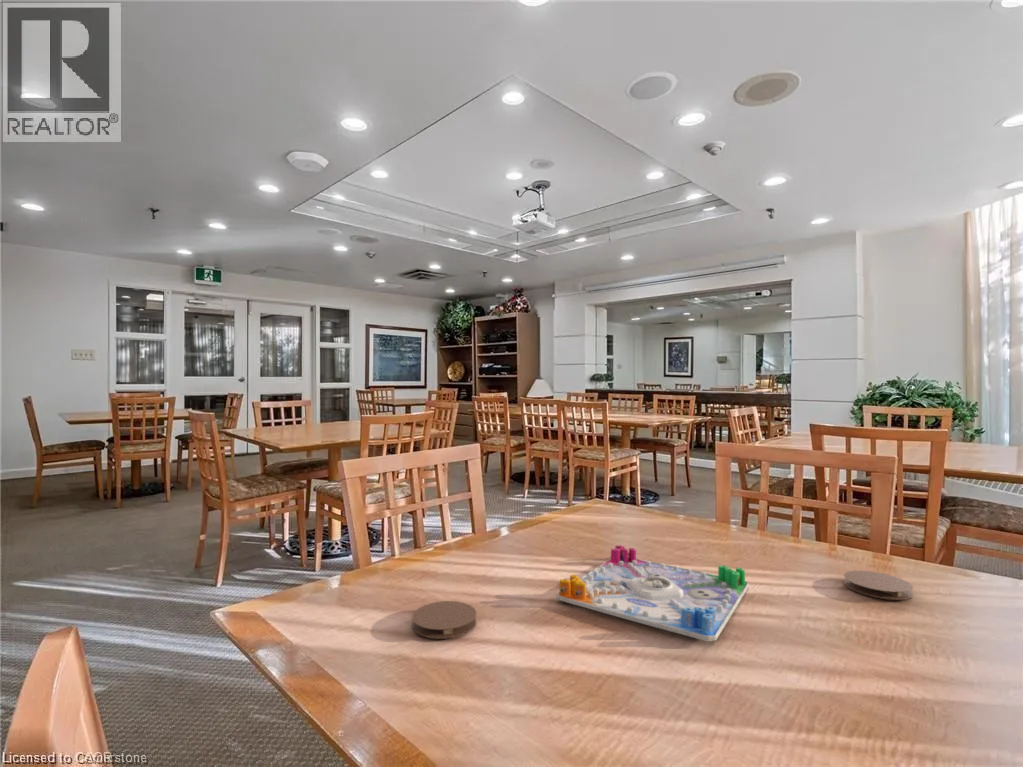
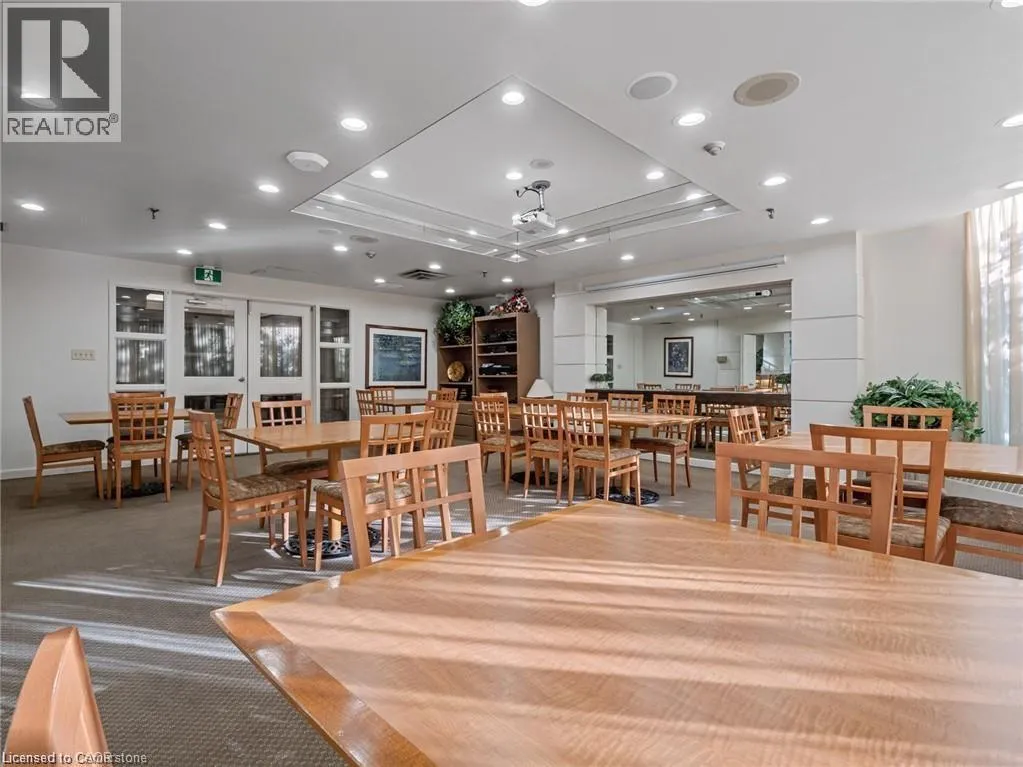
- coaster [843,570,914,601]
- coaster [411,600,477,640]
- board game [556,544,750,642]
